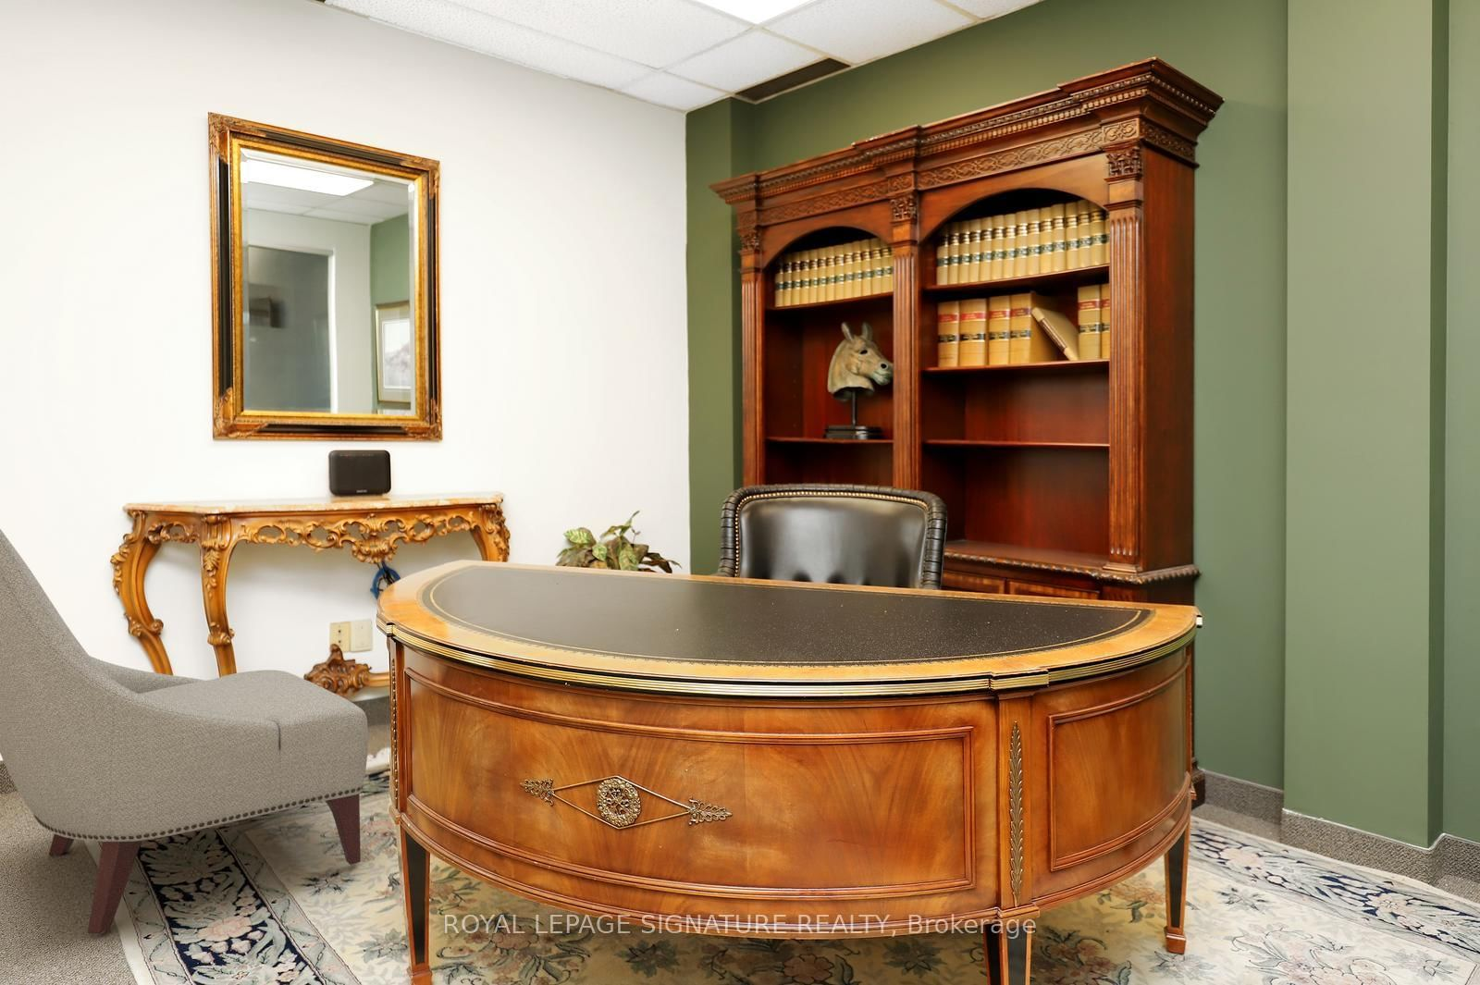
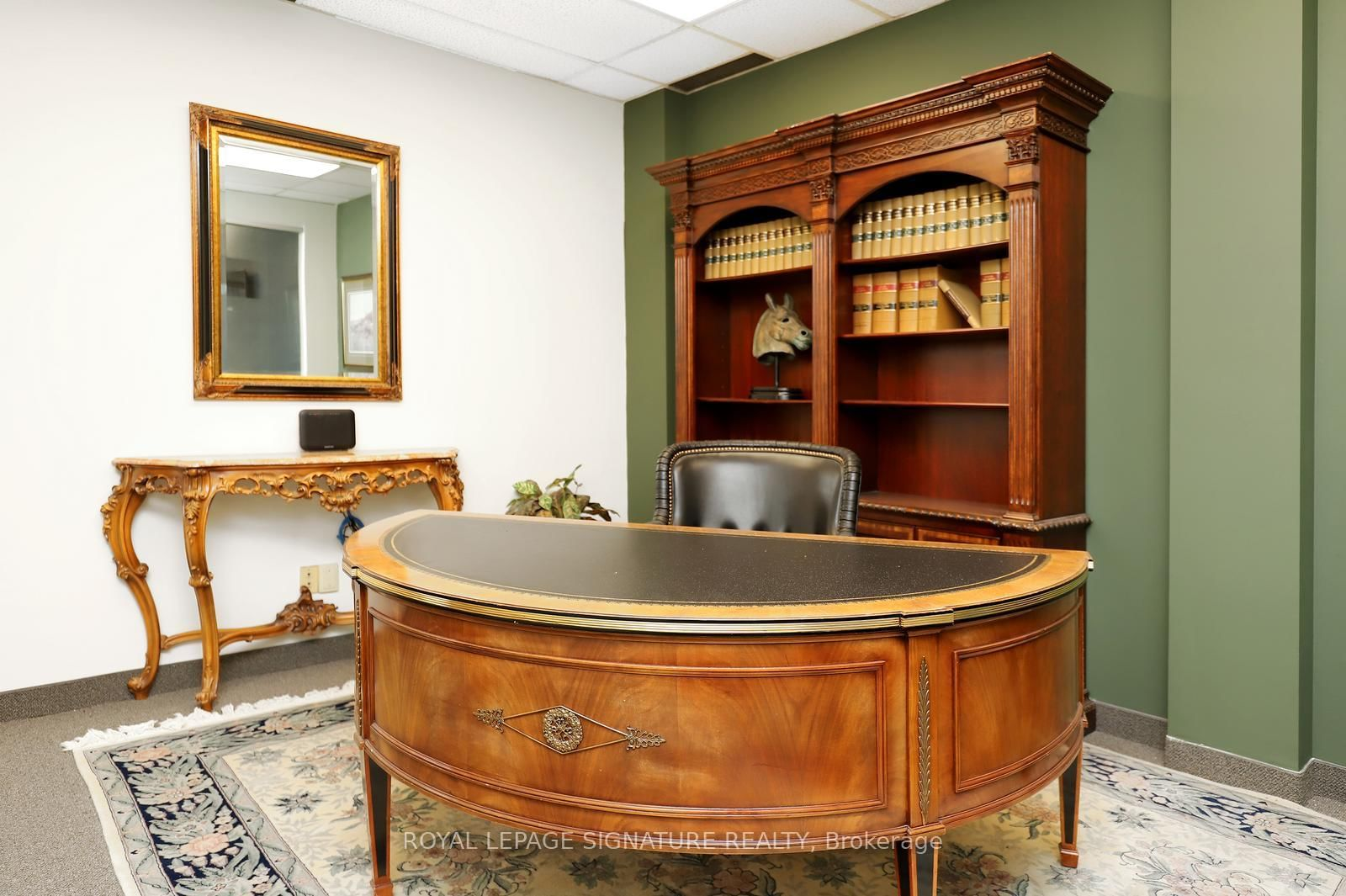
- chair [0,528,369,936]
